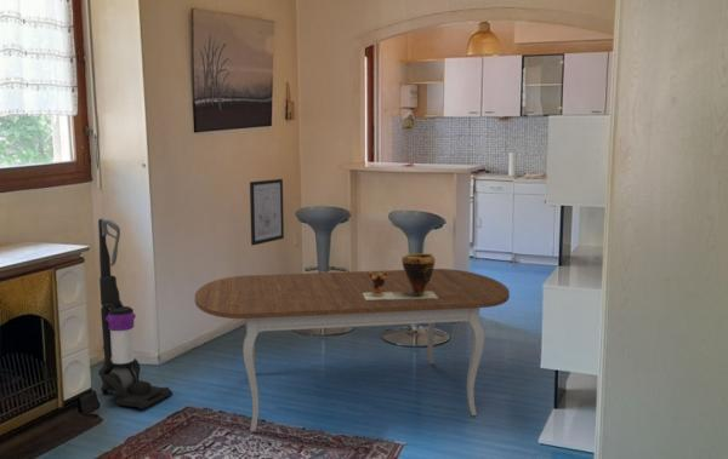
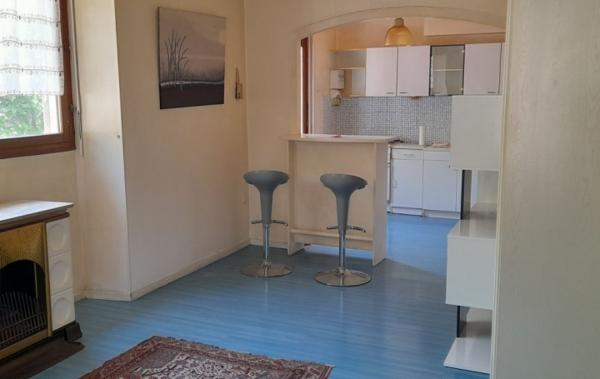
- clay pot [363,252,438,300]
- wall art [249,178,285,246]
- vacuum cleaner [97,218,174,411]
- dining table [194,268,511,432]
